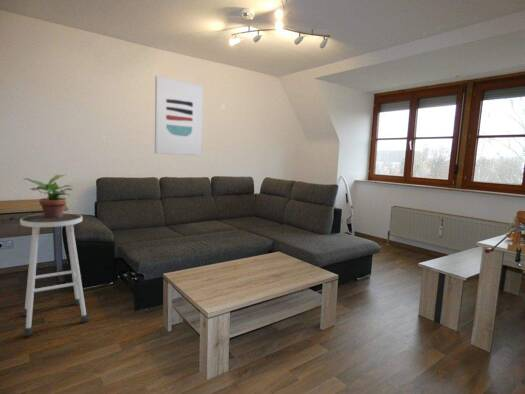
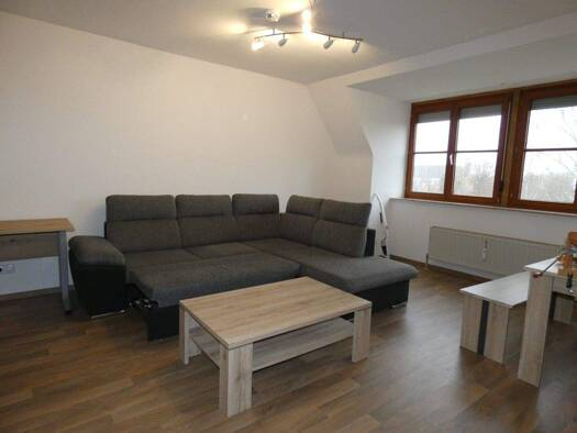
- potted plant [22,174,74,218]
- stool [19,212,90,337]
- wall art [154,75,204,157]
